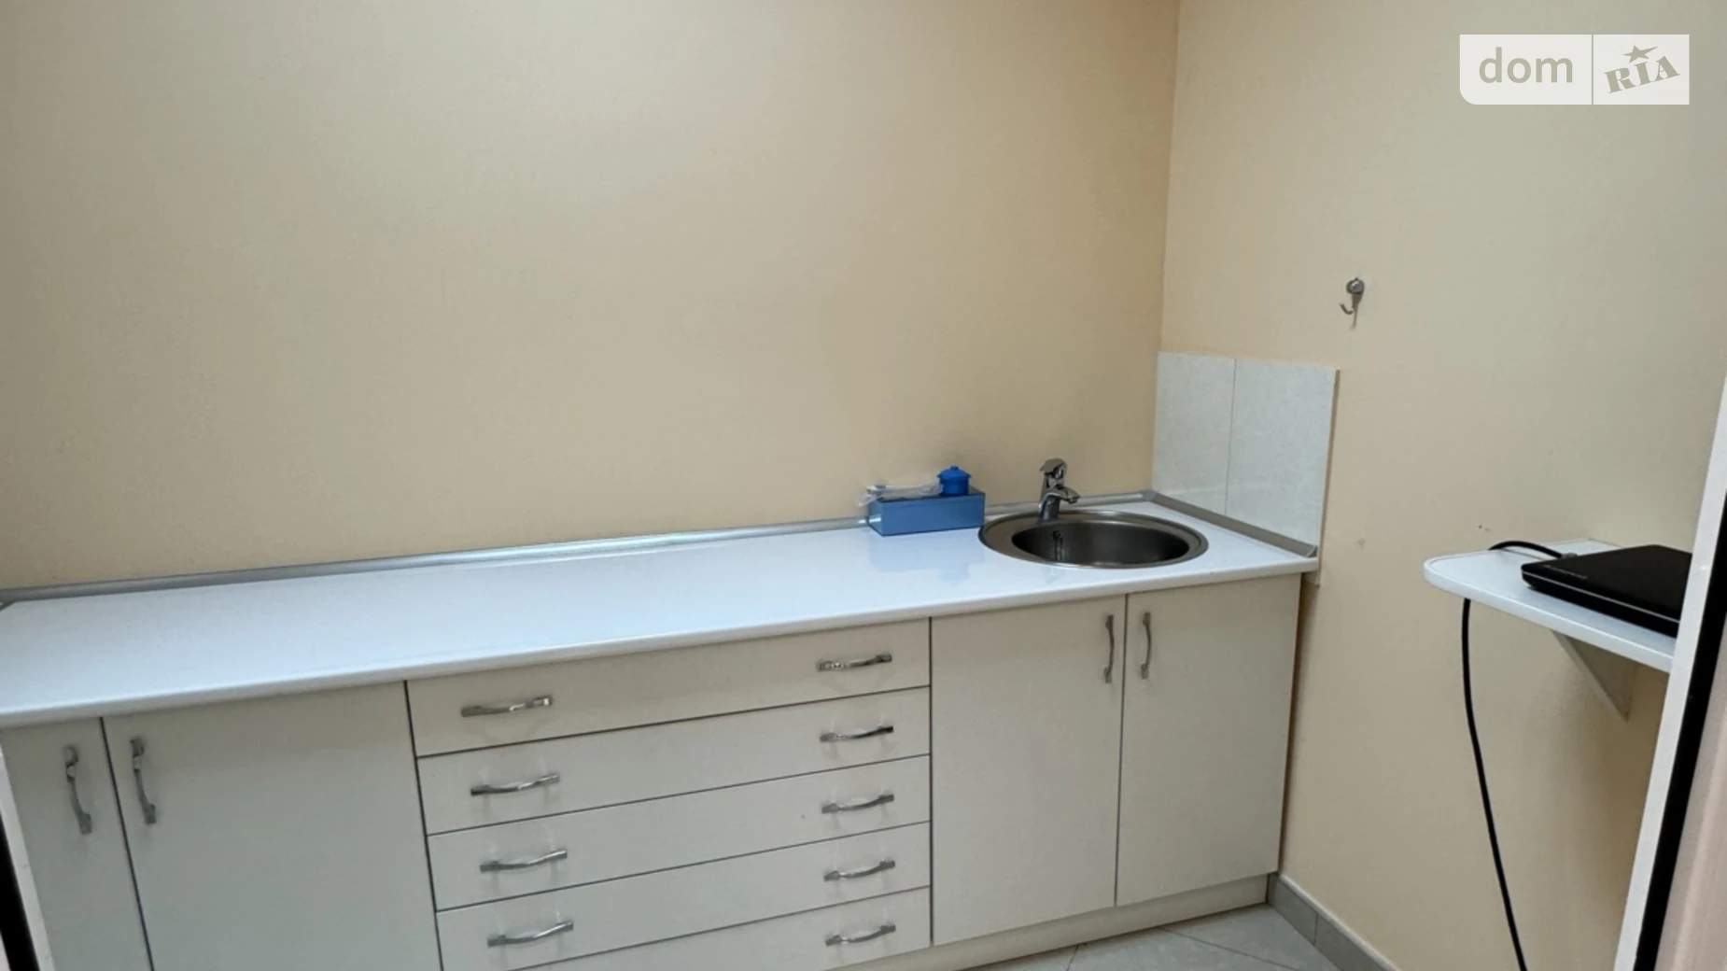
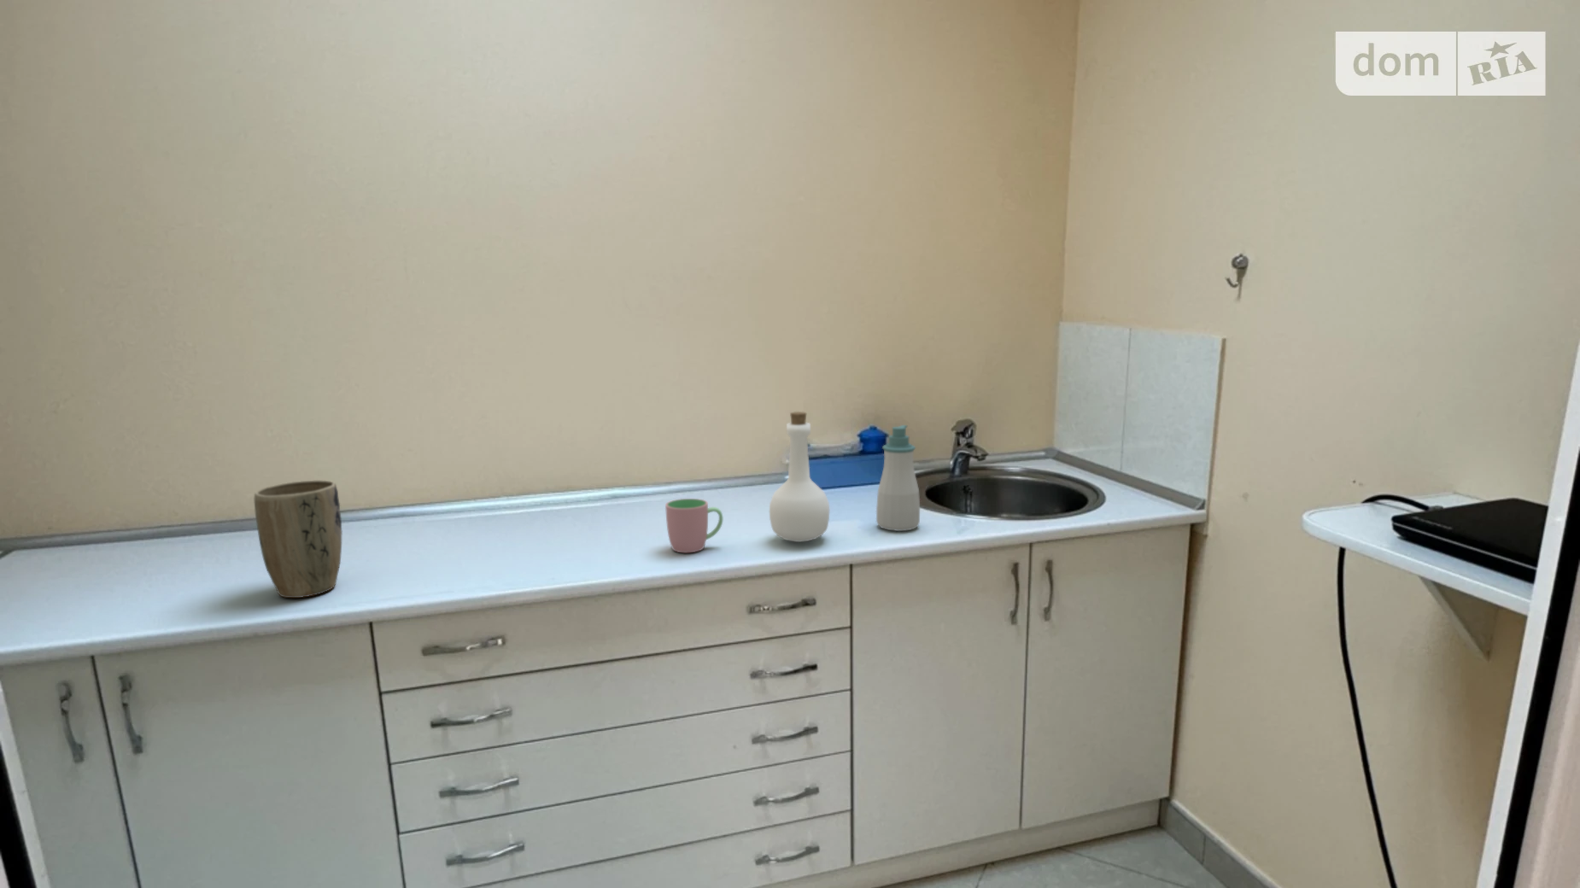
+ cup [664,498,724,553]
+ plant pot [254,479,343,599]
+ bottle [768,411,830,543]
+ soap bottle [876,424,920,532]
